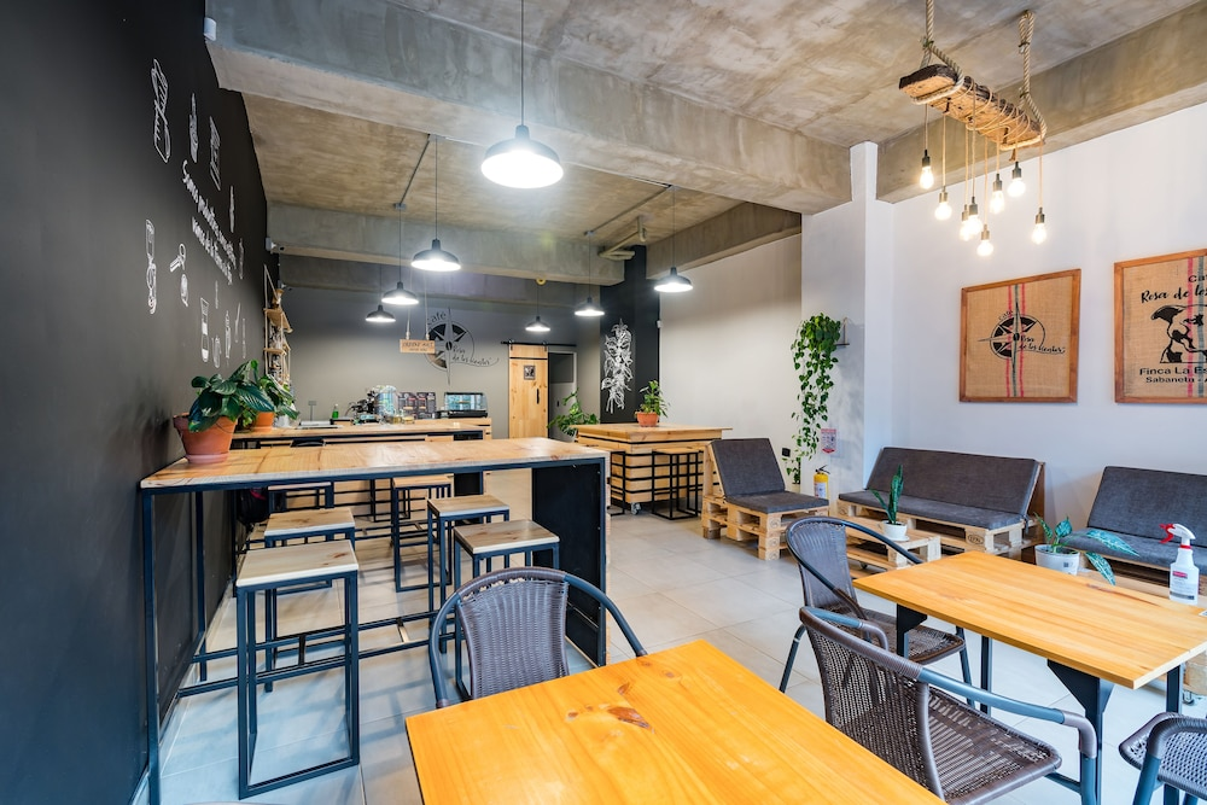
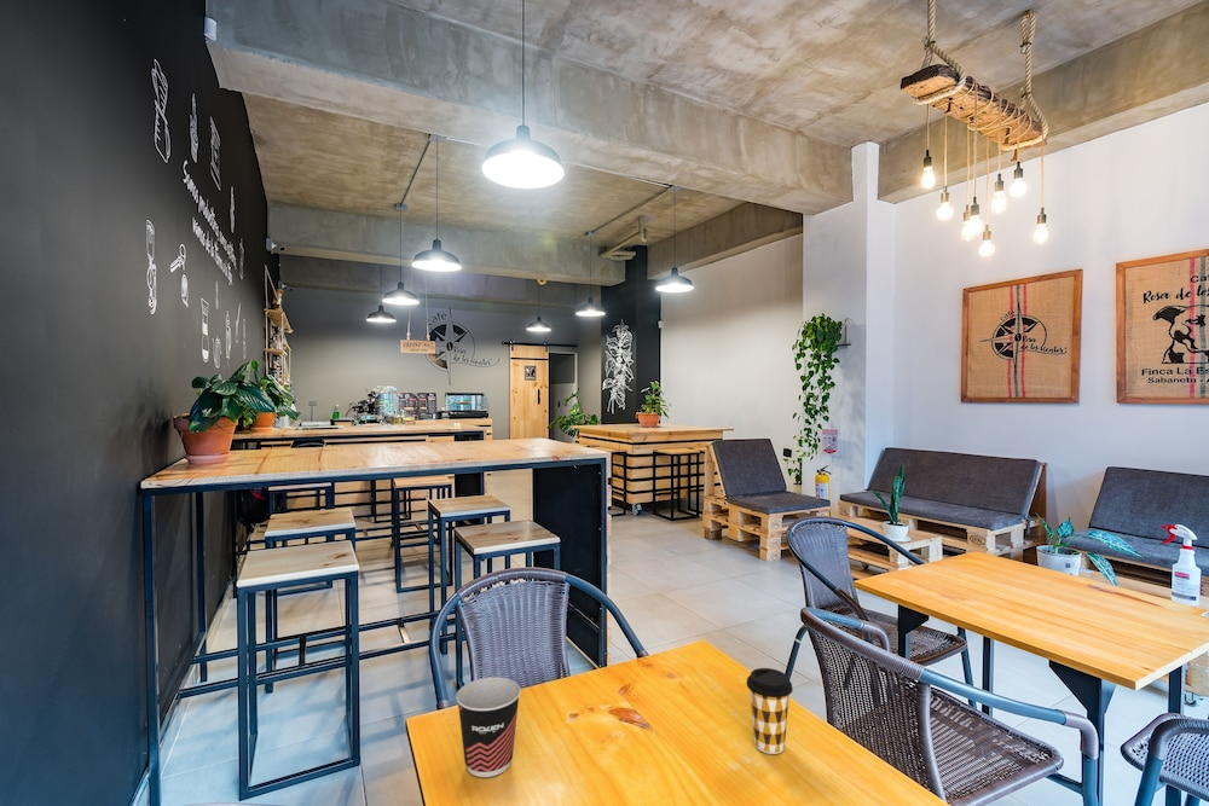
+ coffee cup [746,667,794,755]
+ cup [455,677,522,778]
